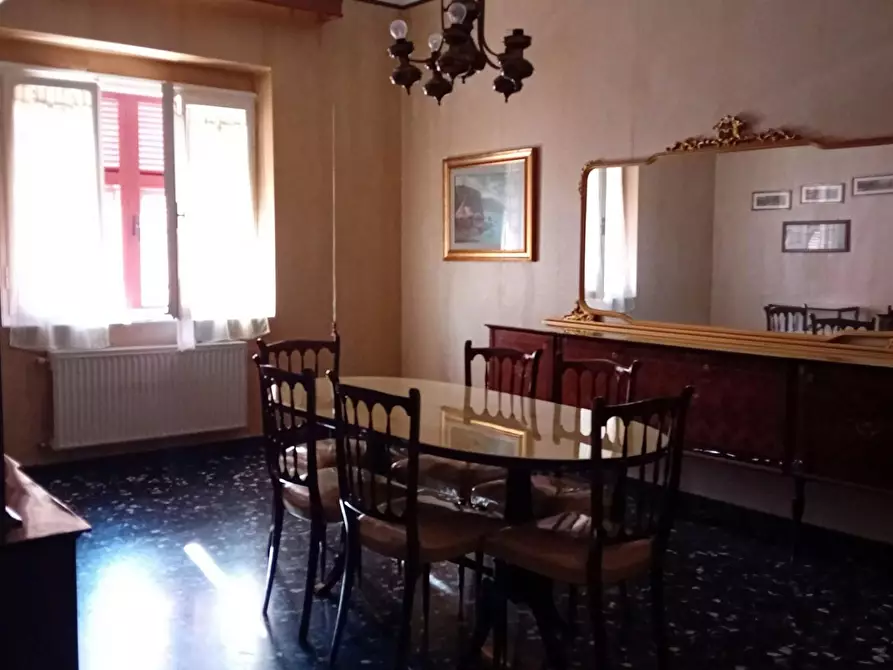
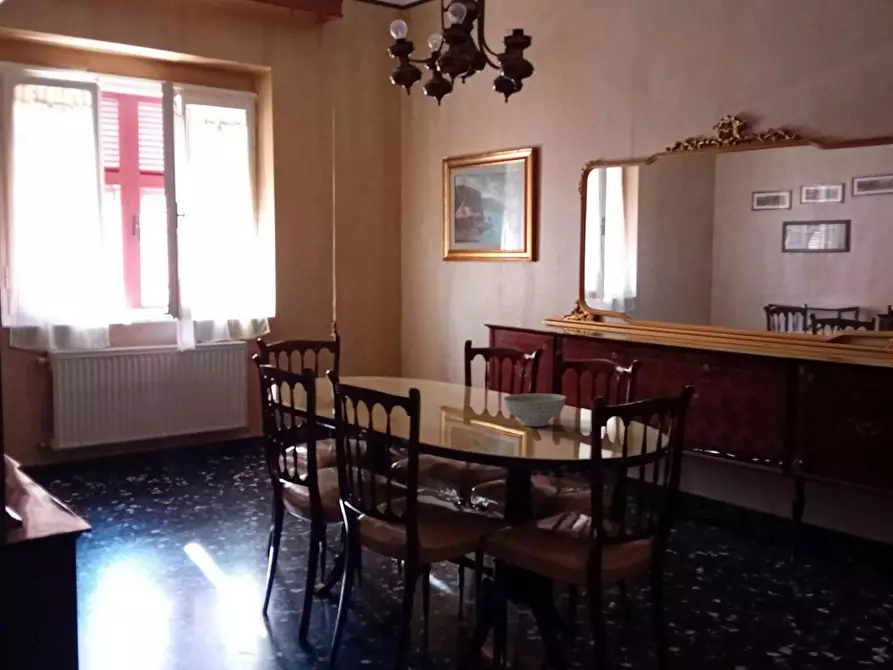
+ decorative bowl [503,393,567,428]
